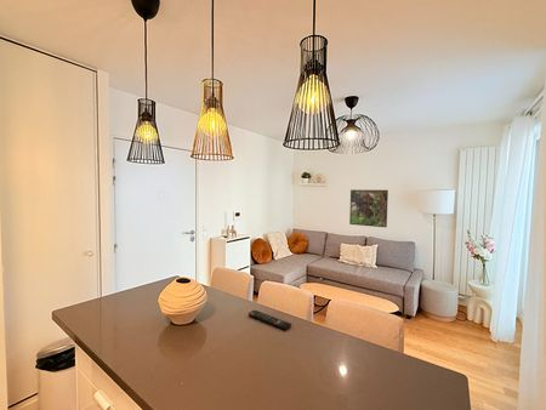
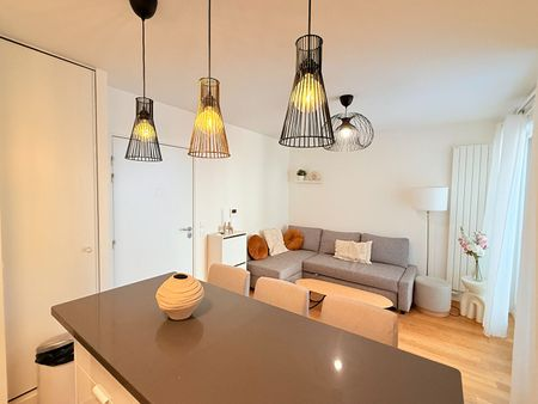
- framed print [348,188,389,228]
- remote control [248,309,292,331]
